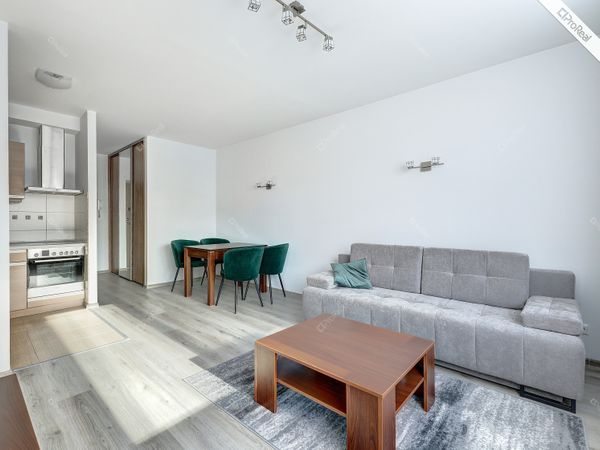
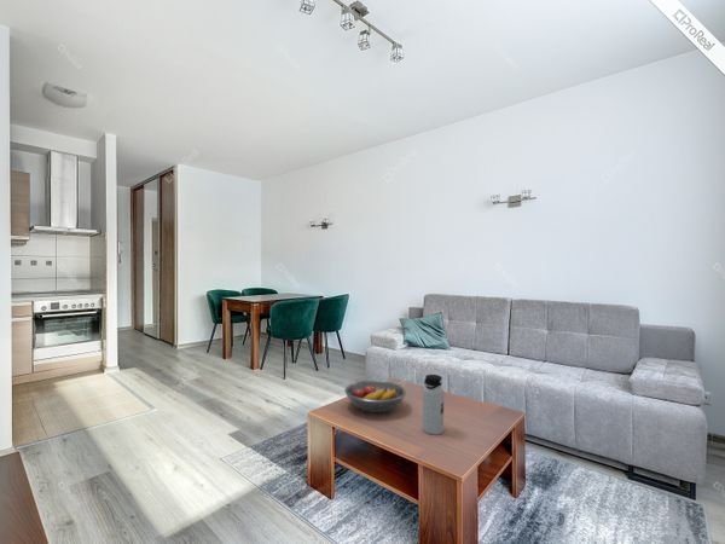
+ fruit bowl [343,380,407,413]
+ water bottle [422,374,445,435]
